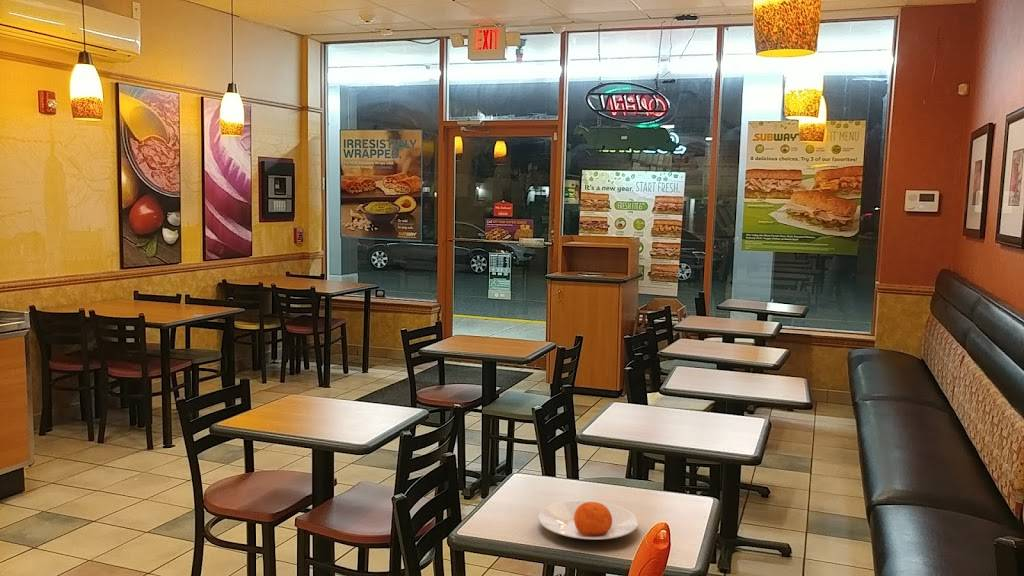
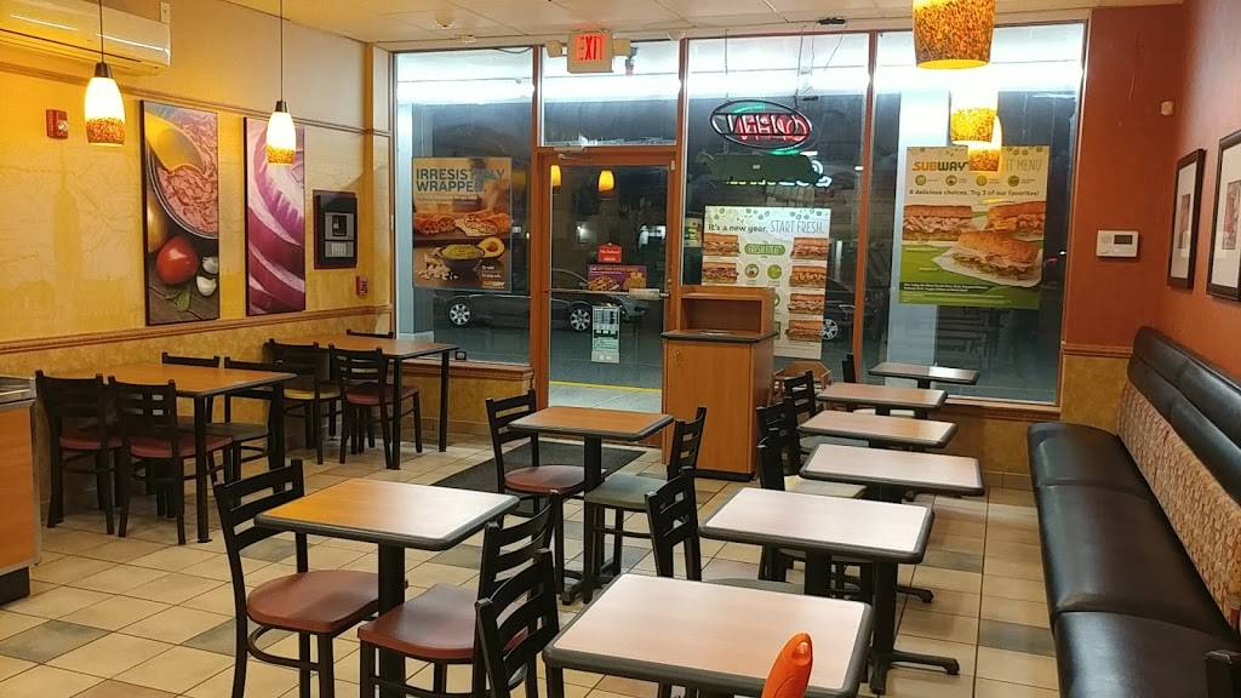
- plate [537,499,639,540]
